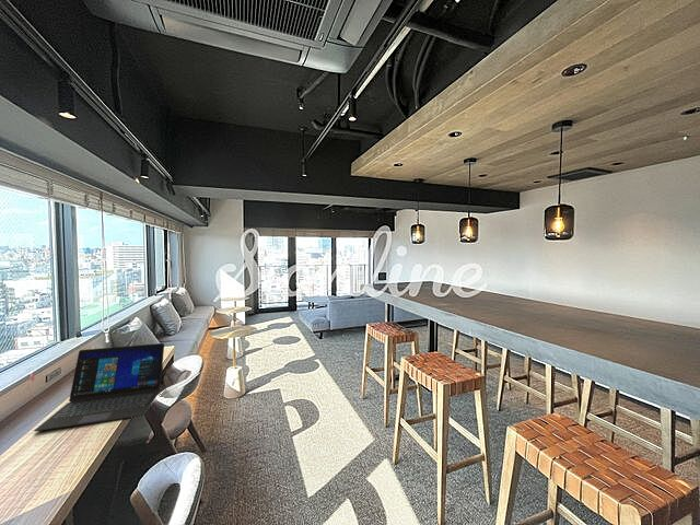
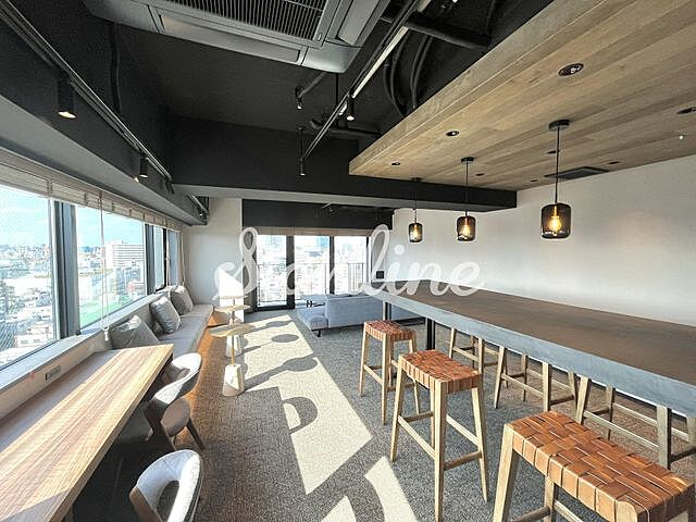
- laptop [33,342,165,432]
